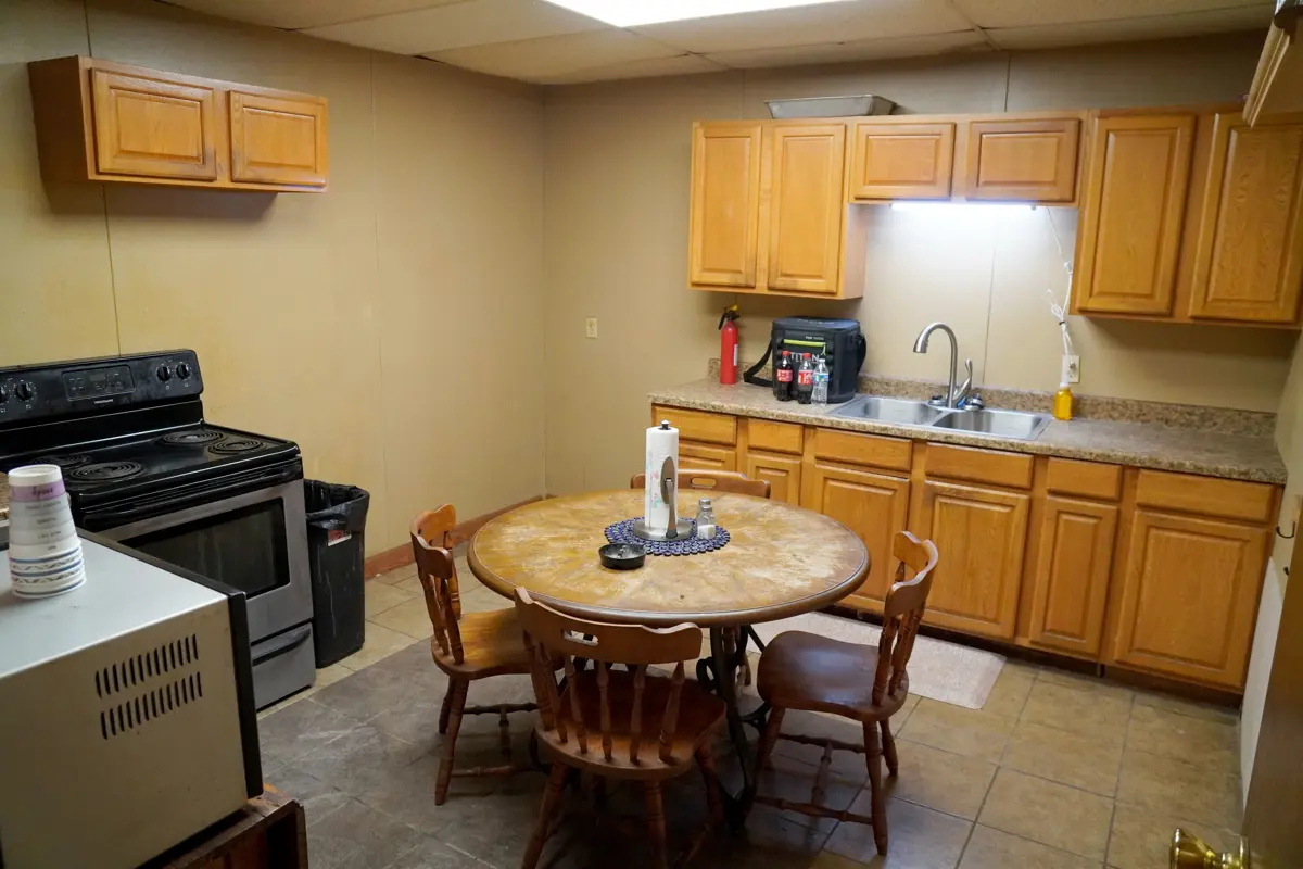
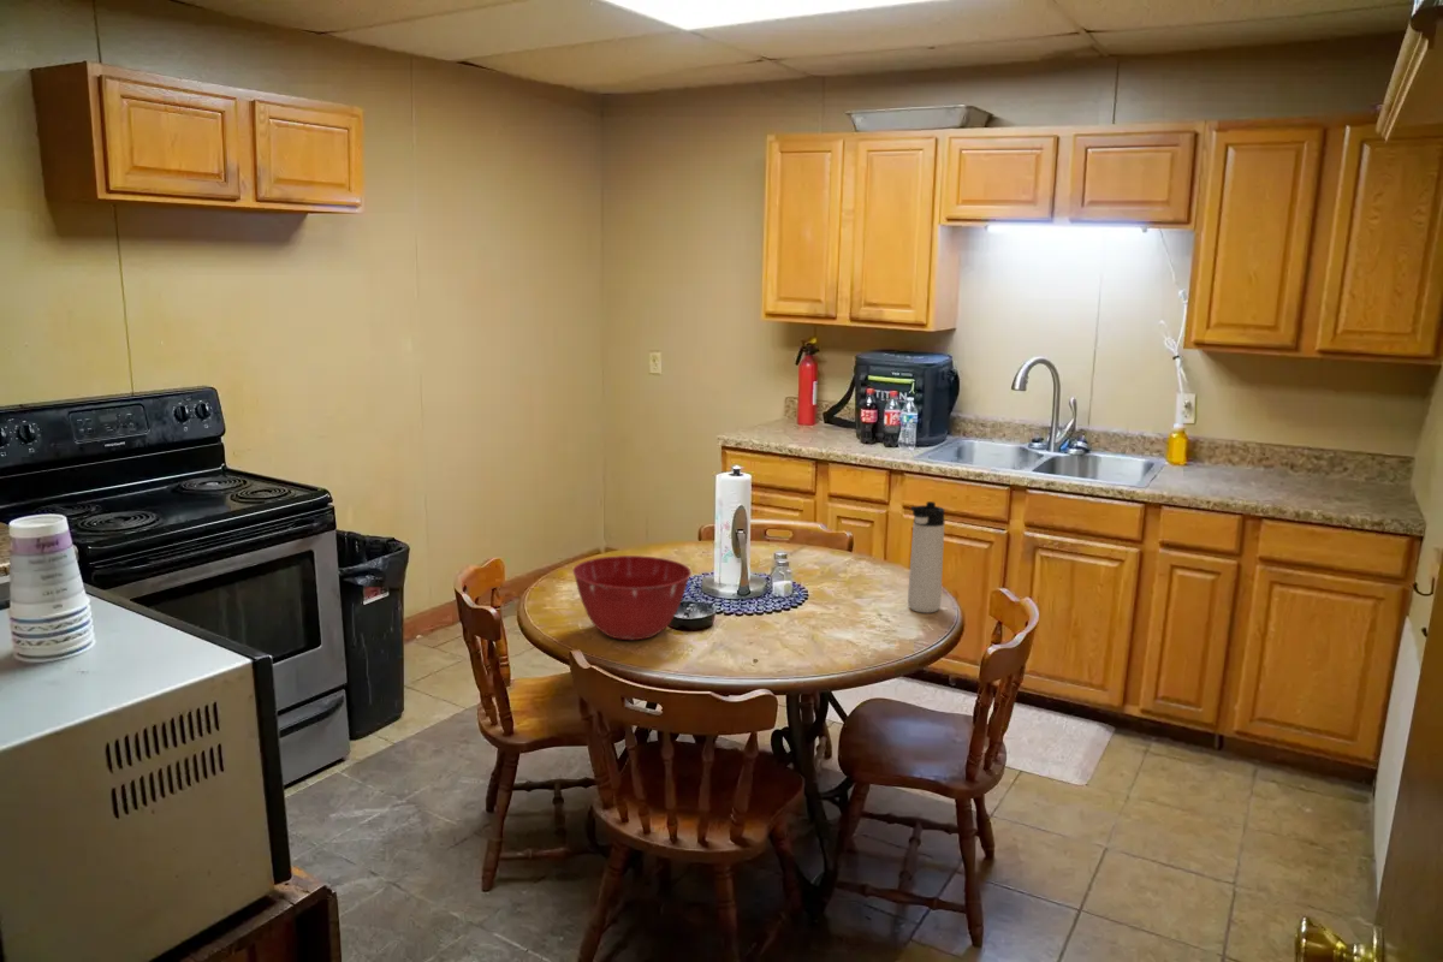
+ mixing bowl [571,554,693,641]
+ thermos bottle [907,500,945,614]
